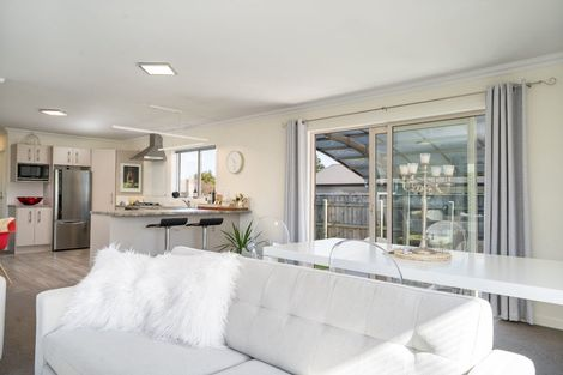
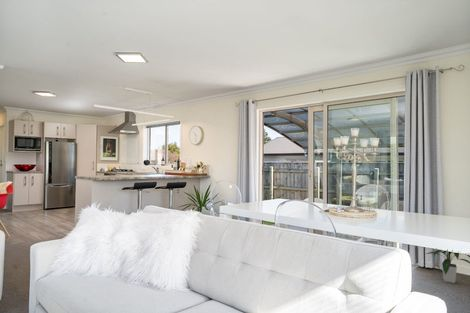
+ indoor plant [423,249,470,284]
